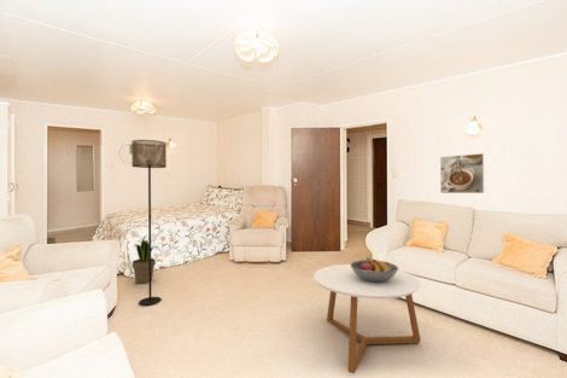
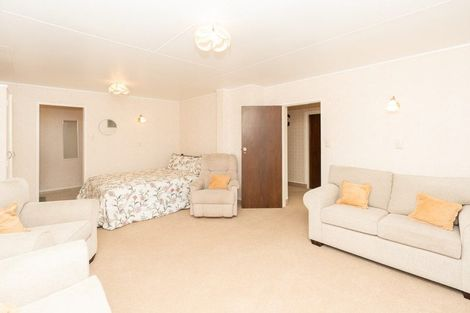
- potted plant [131,239,159,284]
- coffee table [312,263,422,374]
- fruit bowl [350,257,399,283]
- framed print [439,152,485,194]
- floor lamp [130,139,168,307]
